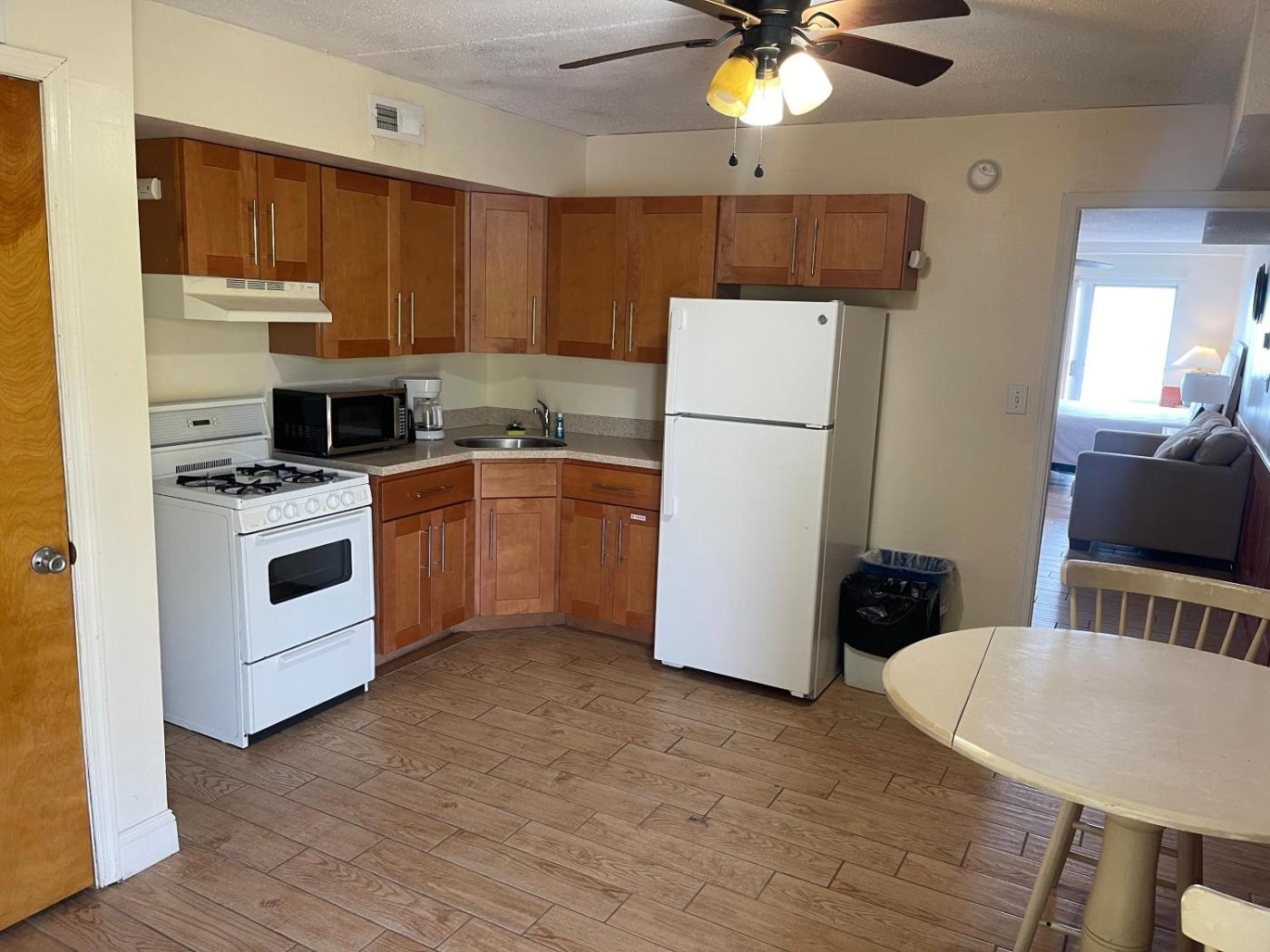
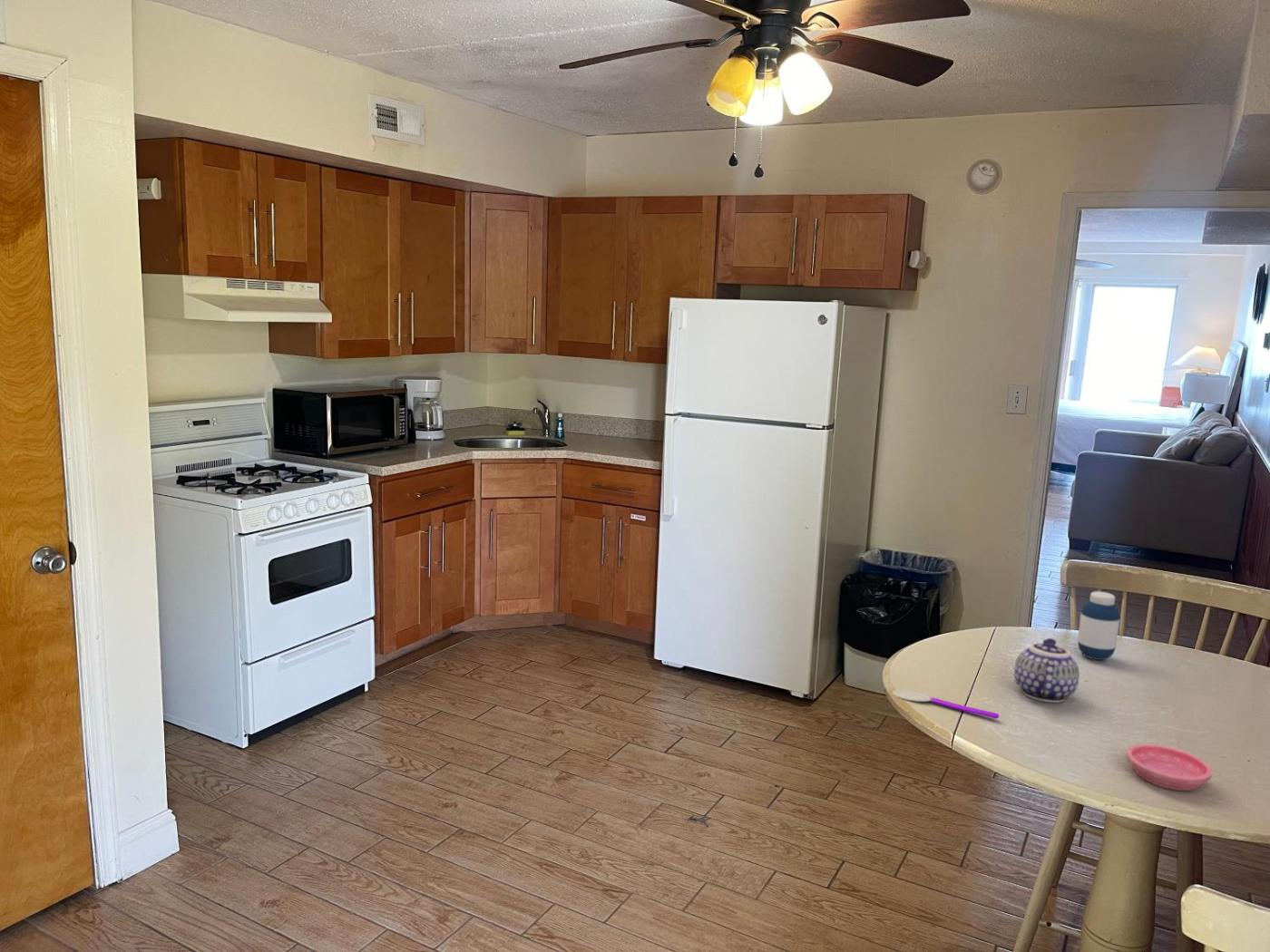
+ teapot [1013,637,1080,704]
+ saucer [1126,743,1213,792]
+ medicine bottle [1077,590,1121,661]
+ spoon [891,688,1000,719]
